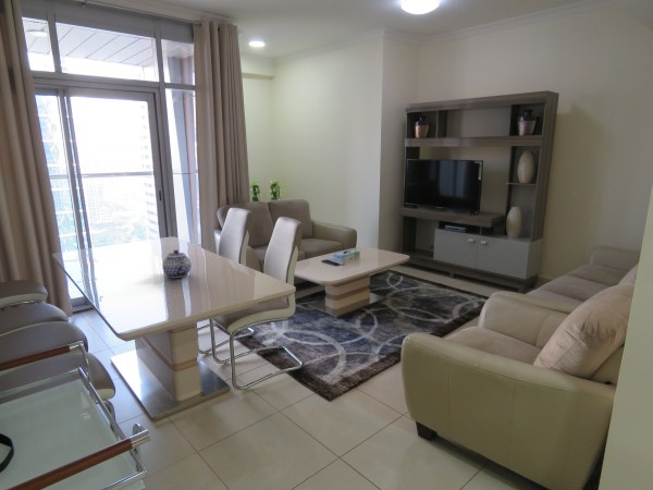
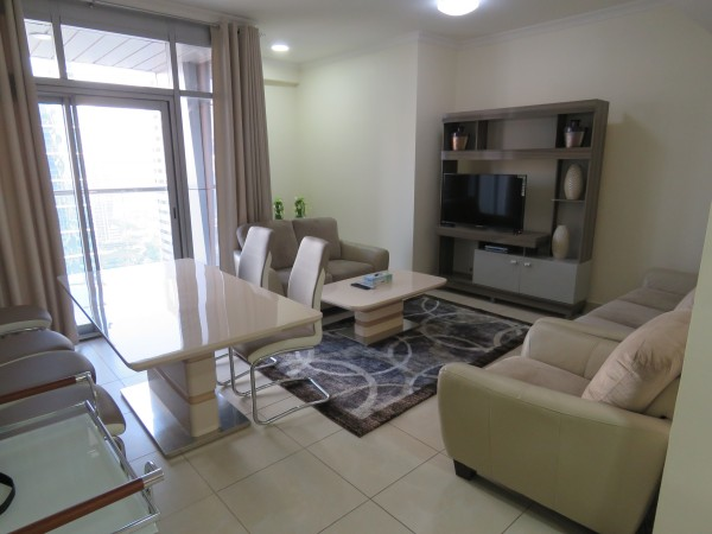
- teapot [161,249,193,279]
